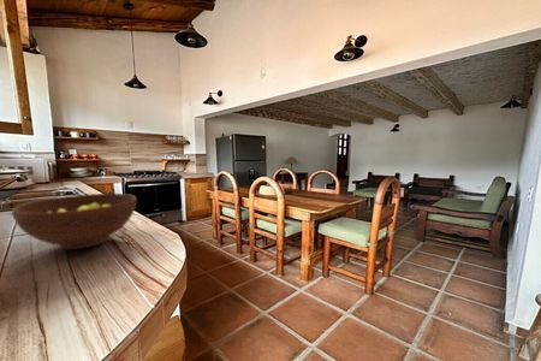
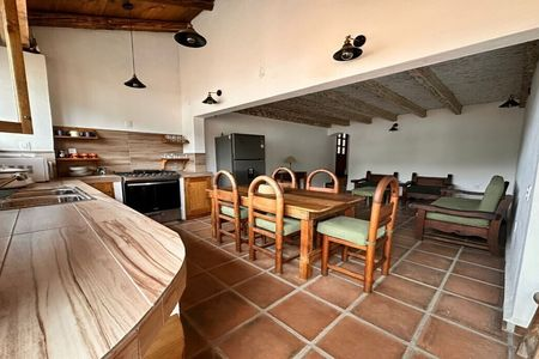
- fruit bowl [11,193,138,250]
